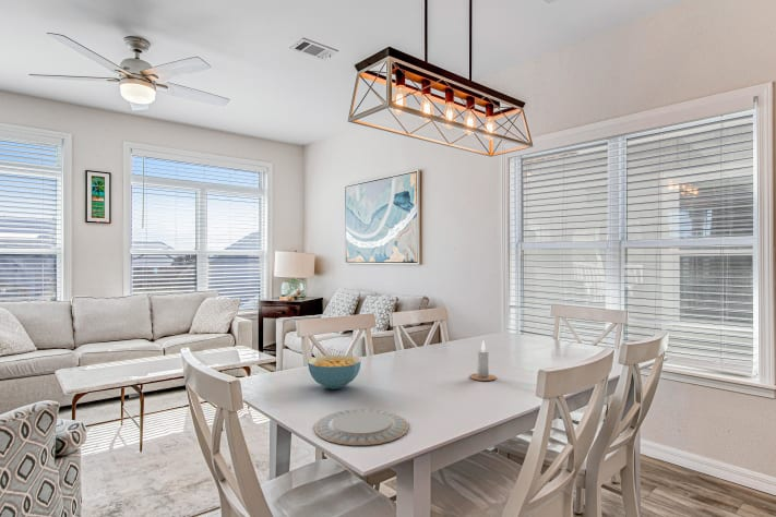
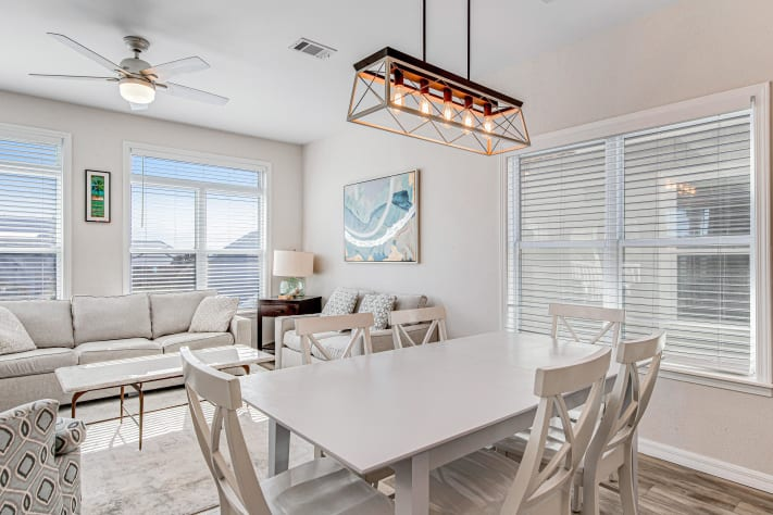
- candle [469,339,498,382]
- cereal bowl [307,354,362,390]
- chinaware [313,408,409,446]
